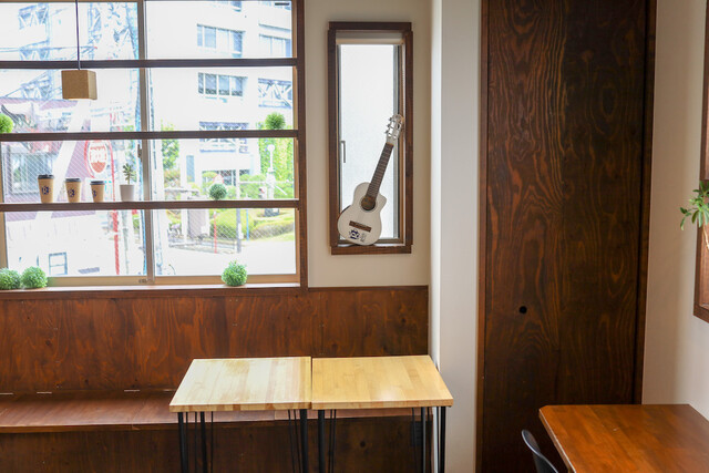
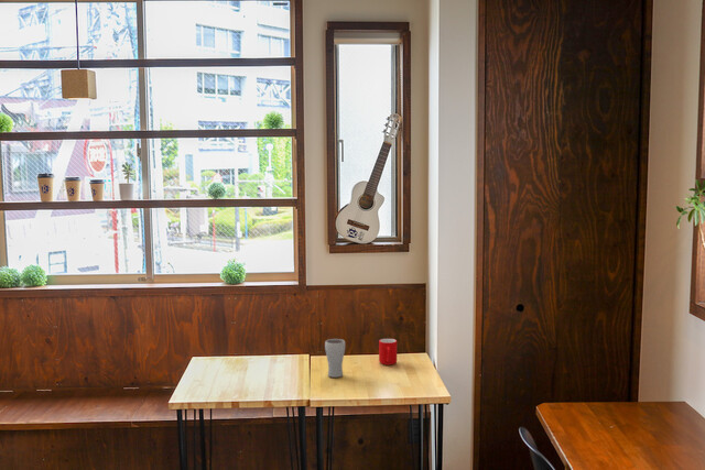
+ cup [378,338,398,367]
+ drinking glass [324,338,346,379]
